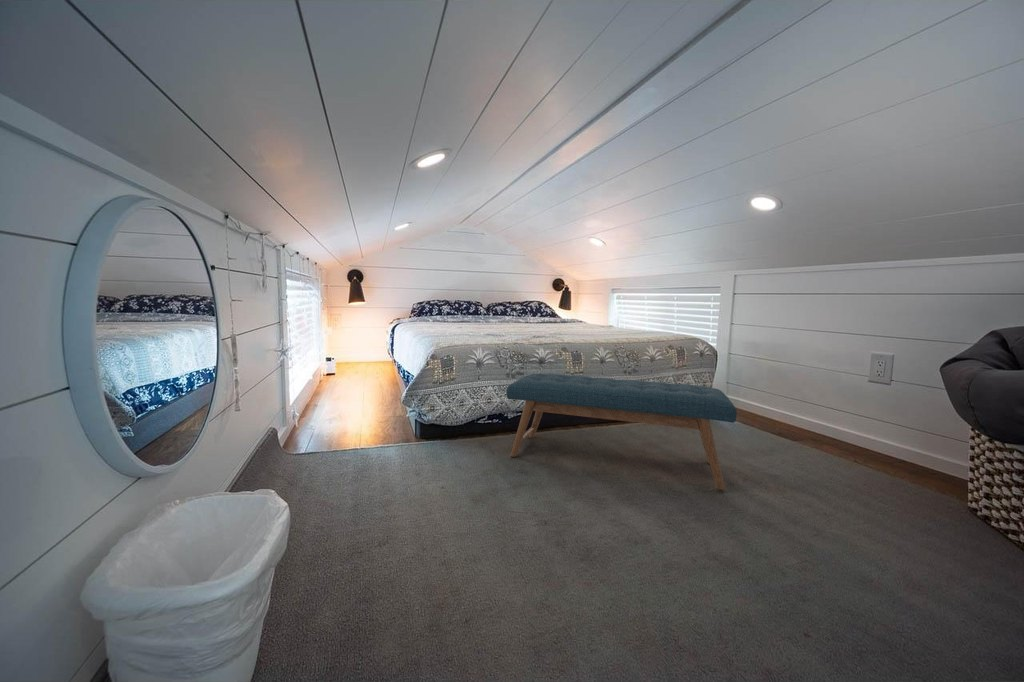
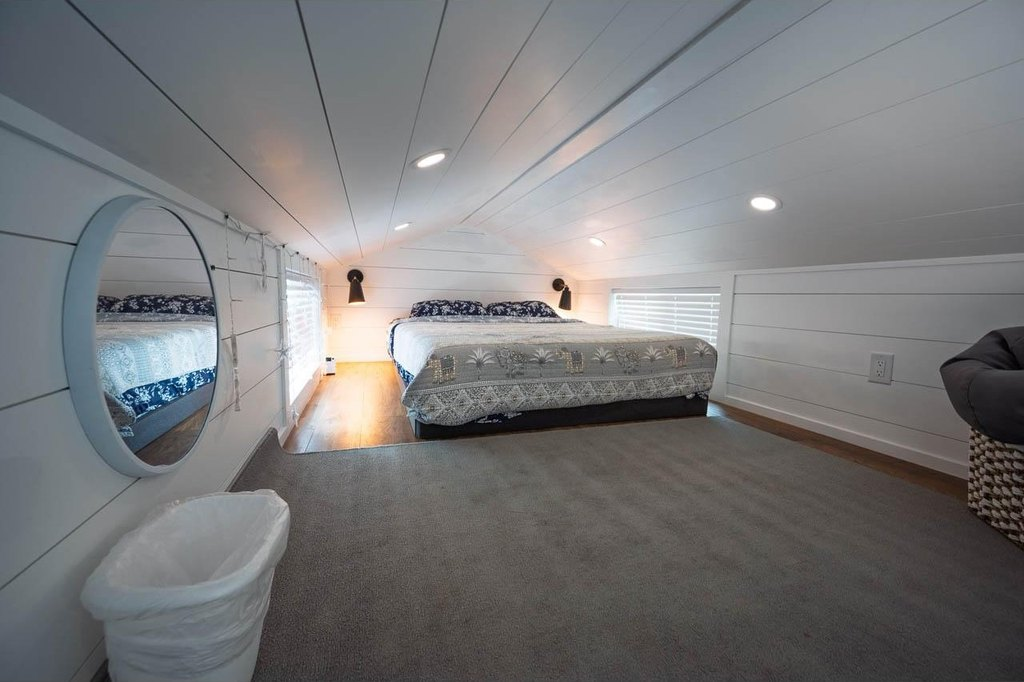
- bench [505,373,738,491]
